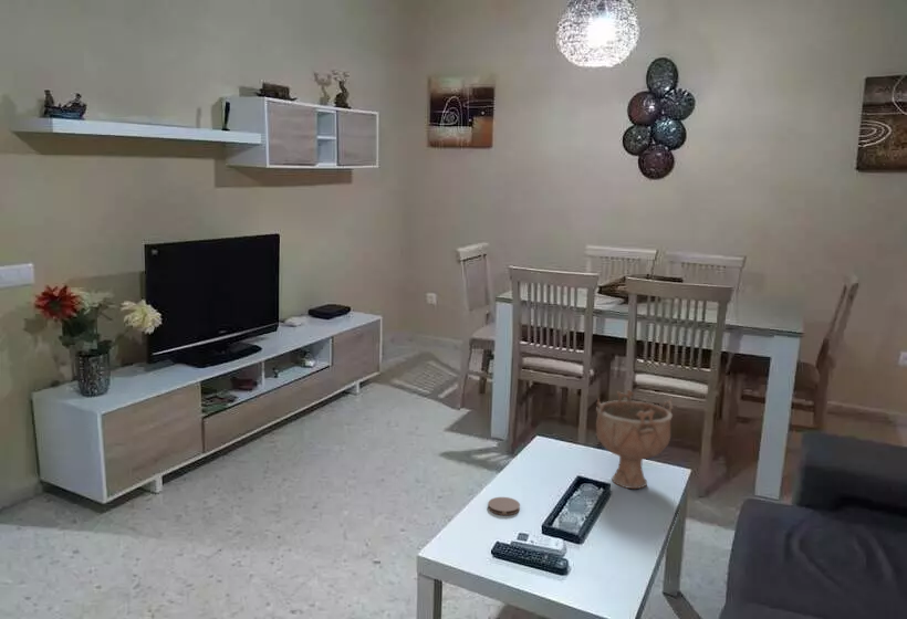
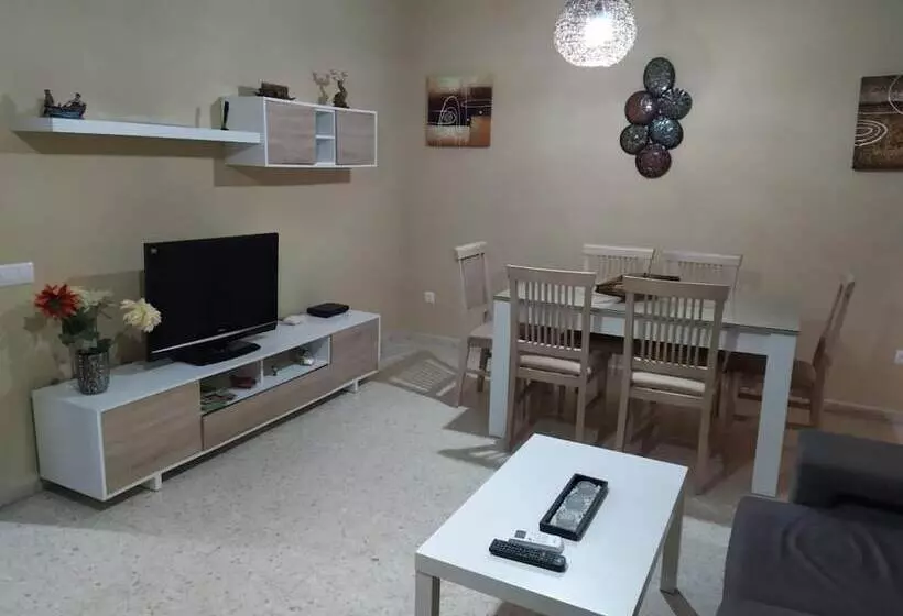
- coaster [487,496,521,516]
- decorative bowl [595,389,675,490]
